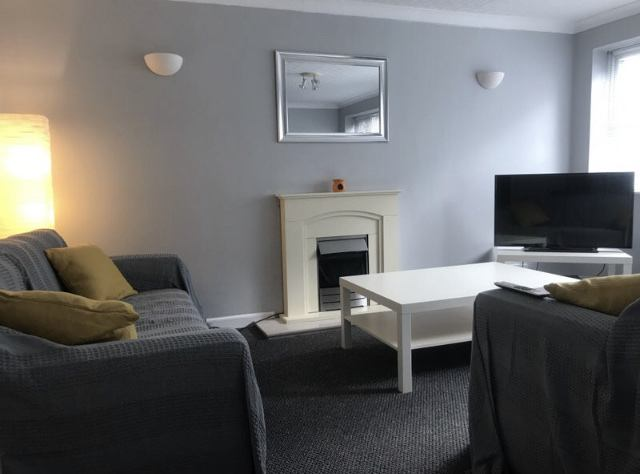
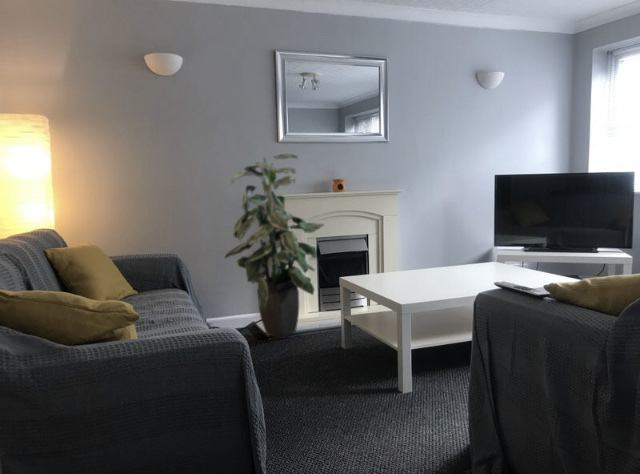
+ indoor plant [223,153,325,340]
